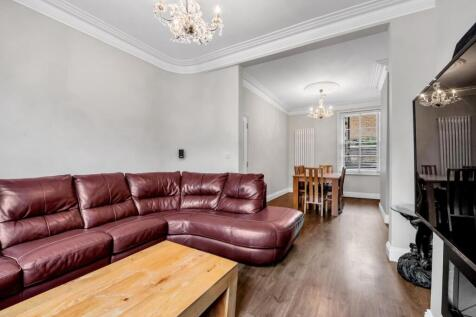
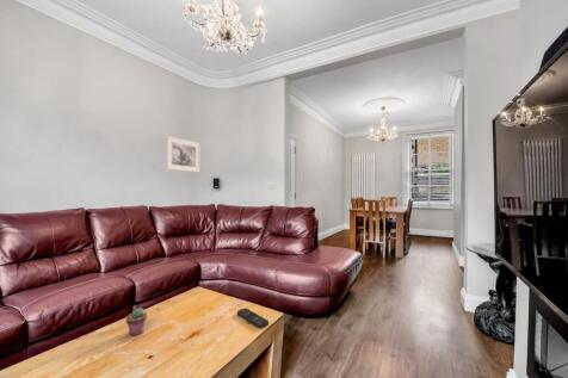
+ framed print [165,135,200,173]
+ remote control [236,308,270,329]
+ potted succulent [125,306,148,336]
